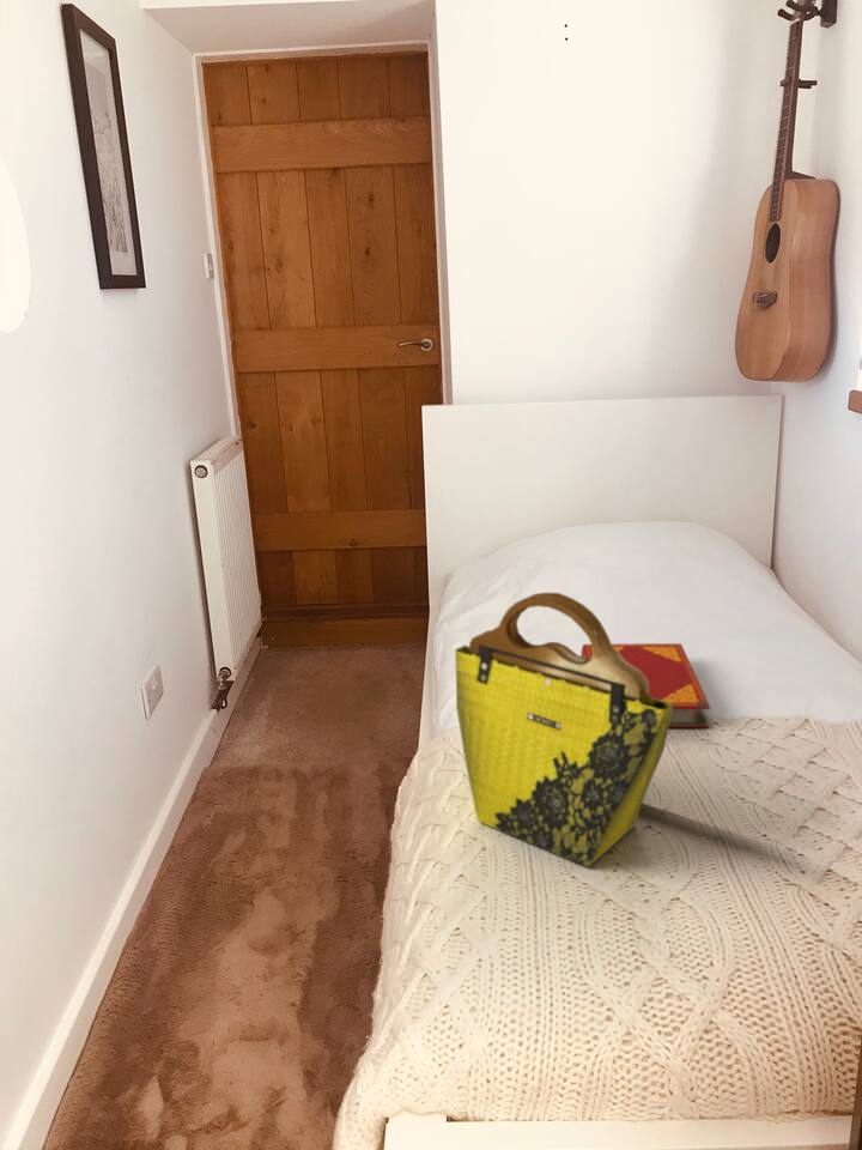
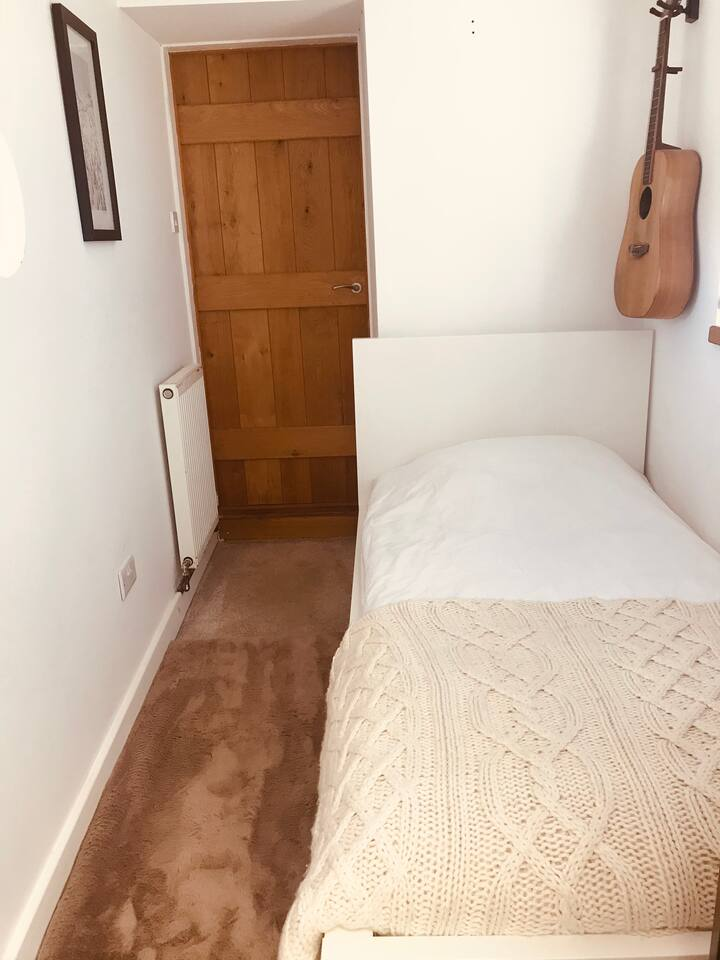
- tote bag [454,592,673,868]
- hardback book [579,642,711,728]
